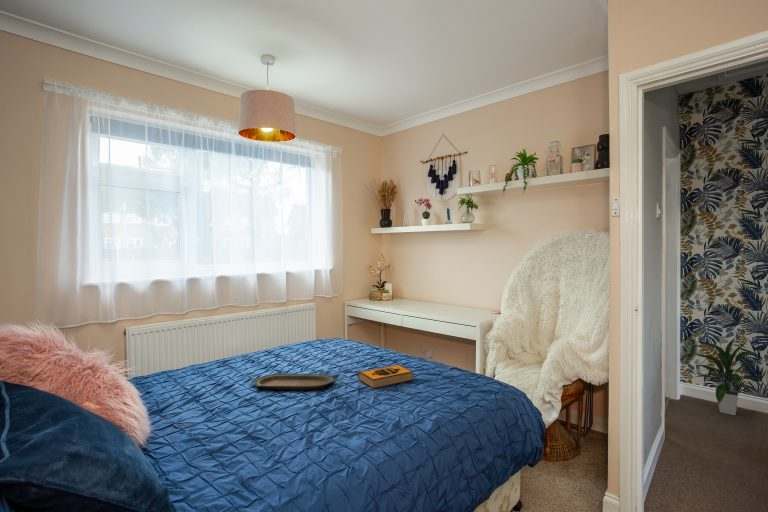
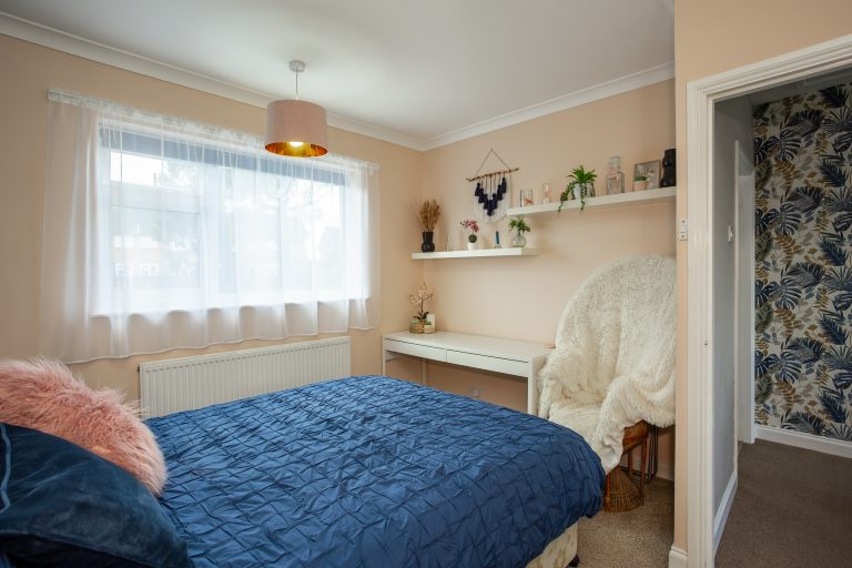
- indoor plant [691,337,765,416]
- hardback book [357,363,414,390]
- serving tray [250,373,339,391]
